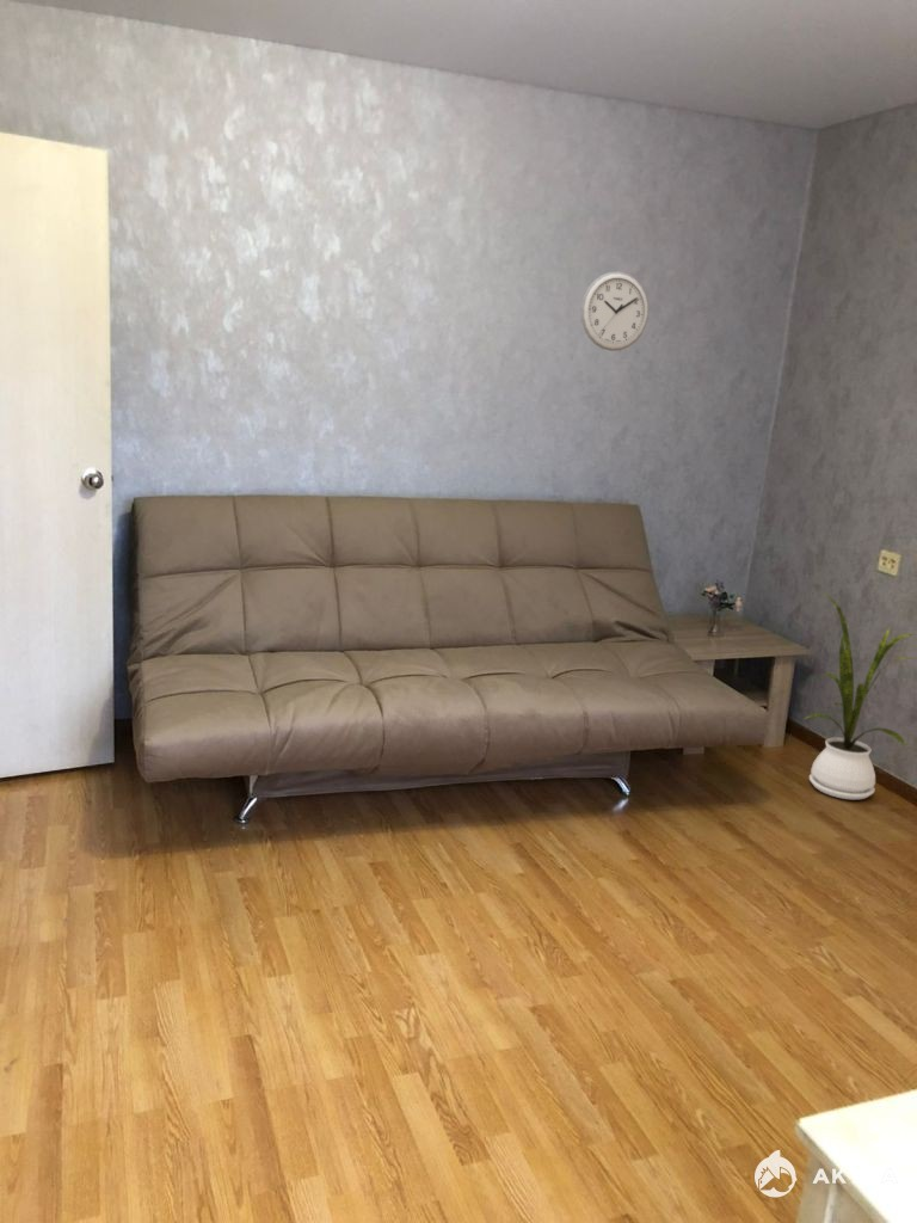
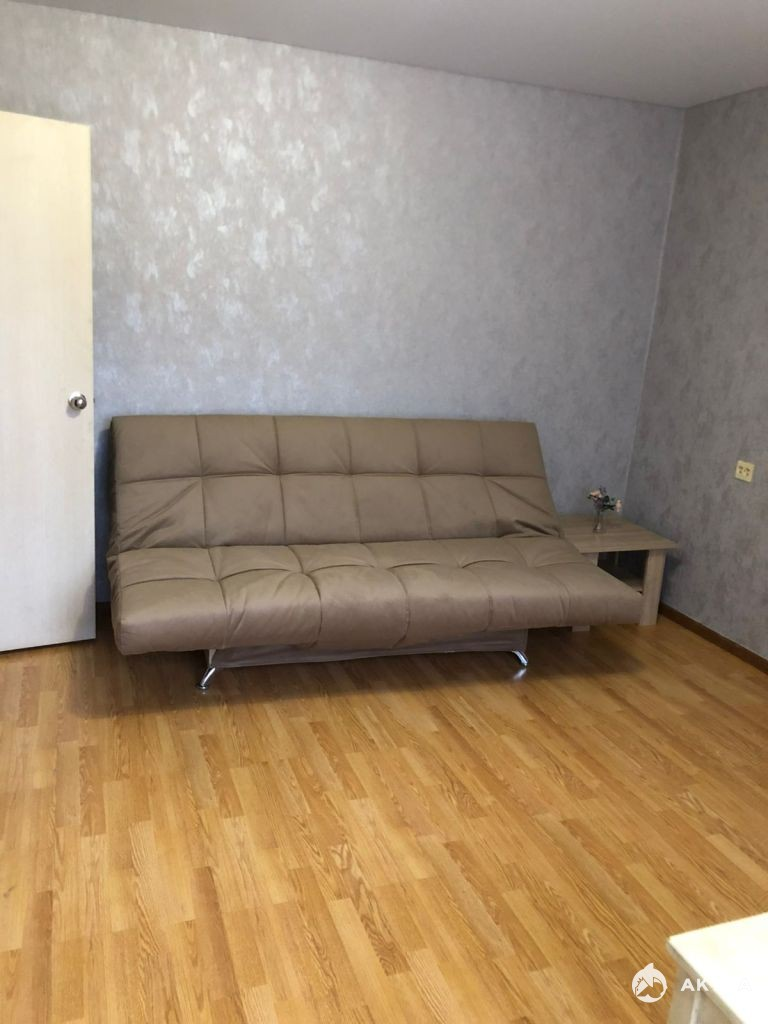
- house plant [804,591,916,800]
- wall clock [580,271,650,352]
